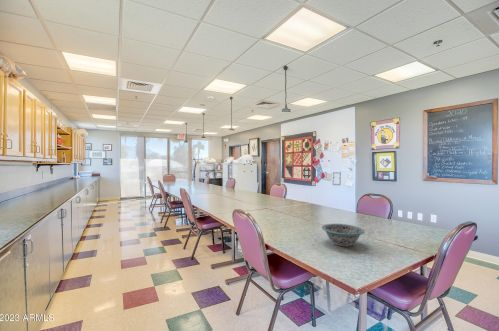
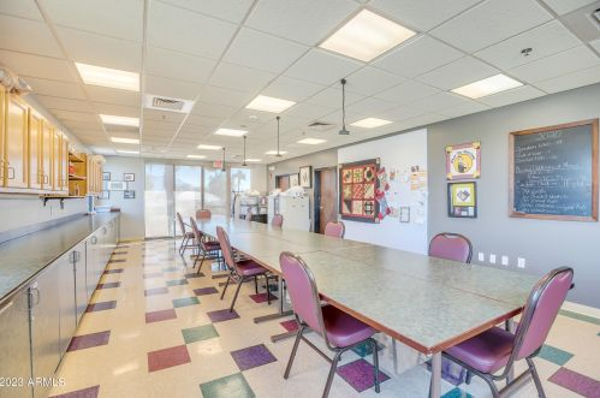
- decorative bowl [321,223,366,247]
